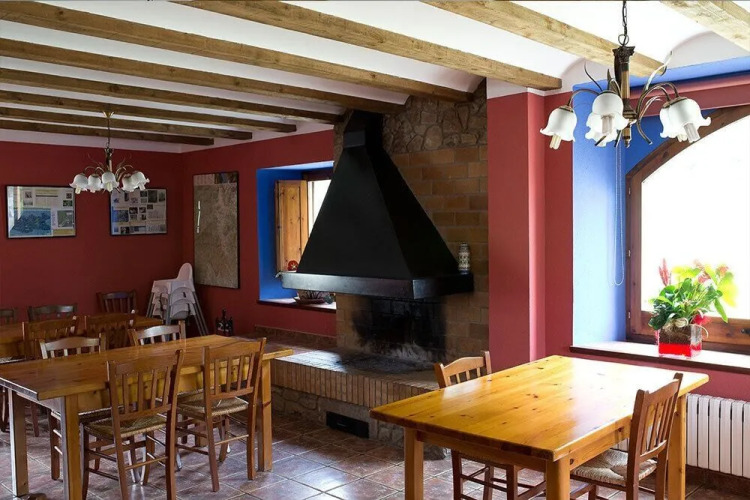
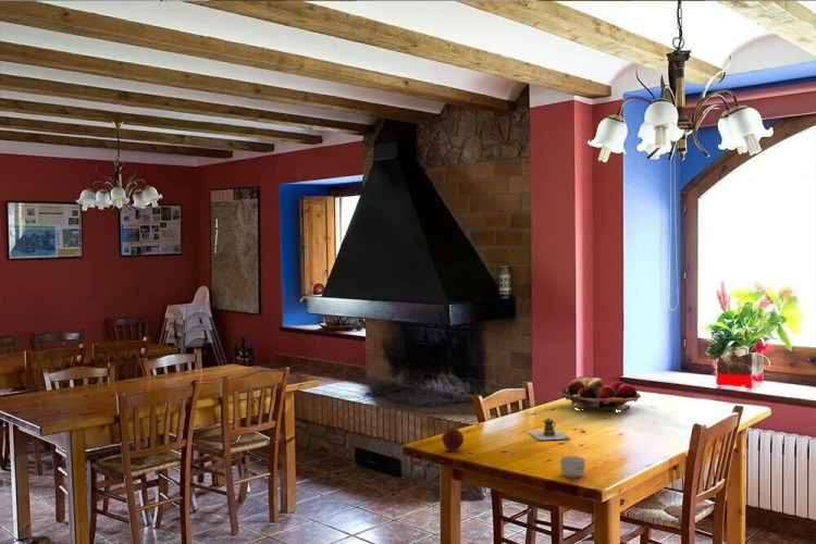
+ apple [441,426,465,452]
+ cup [559,455,586,479]
+ fruit basket [558,375,642,413]
+ teapot [527,417,571,442]
